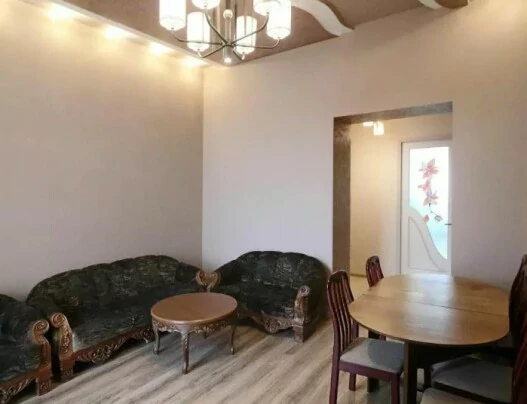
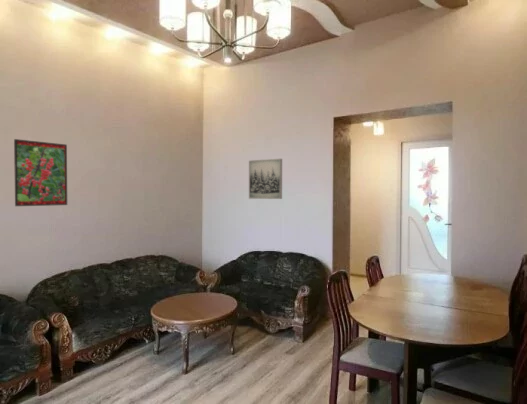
+ wall art [248,158,283,200]
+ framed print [13,138,68,207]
